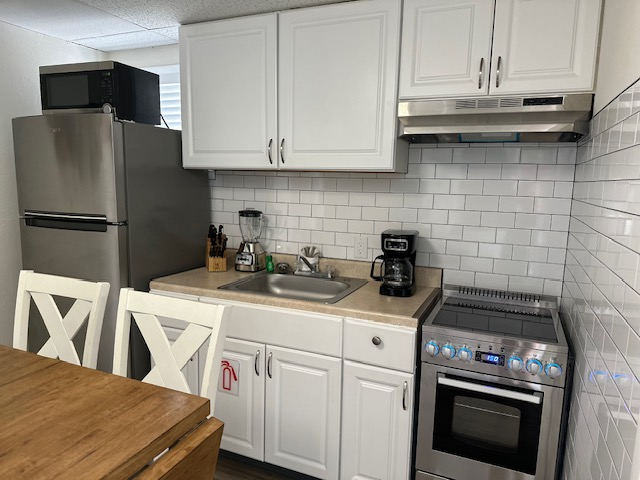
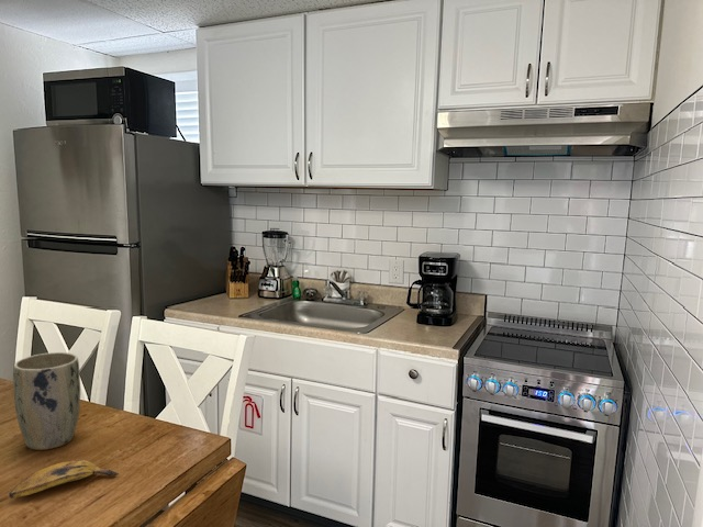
+ plant pot [12,351,81,451]
+ banana [8,459,120,500]
